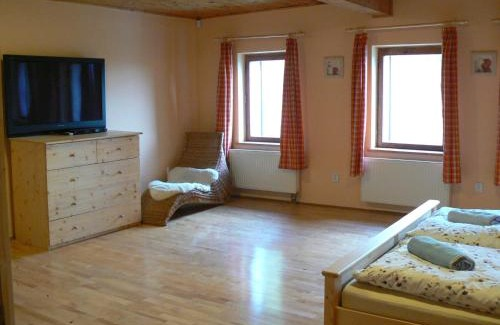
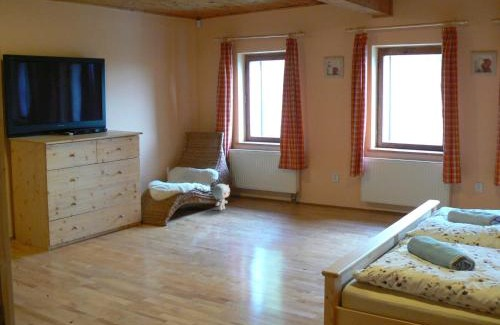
+ plush toy [211,183,231,211]
